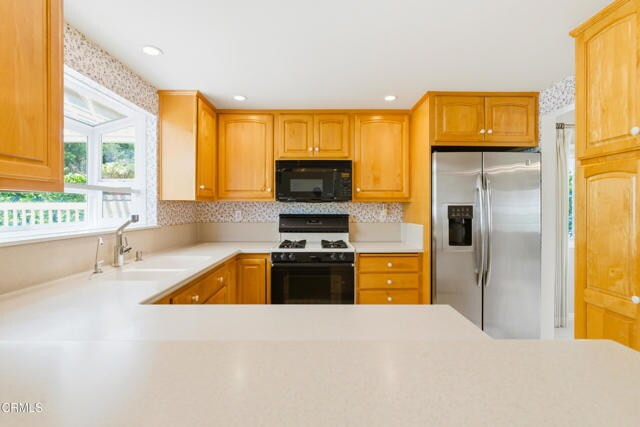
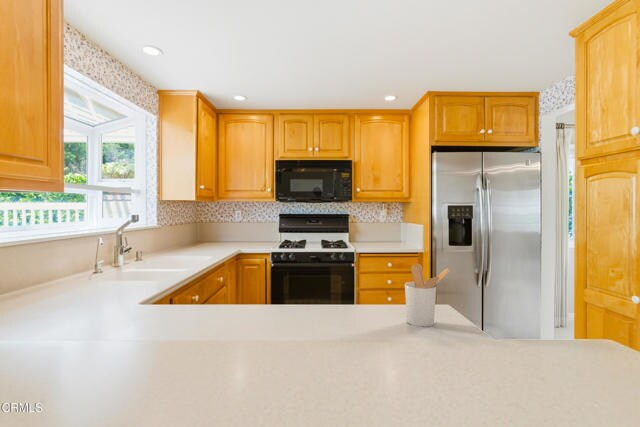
+ utensil holder [404,263,451,327]
